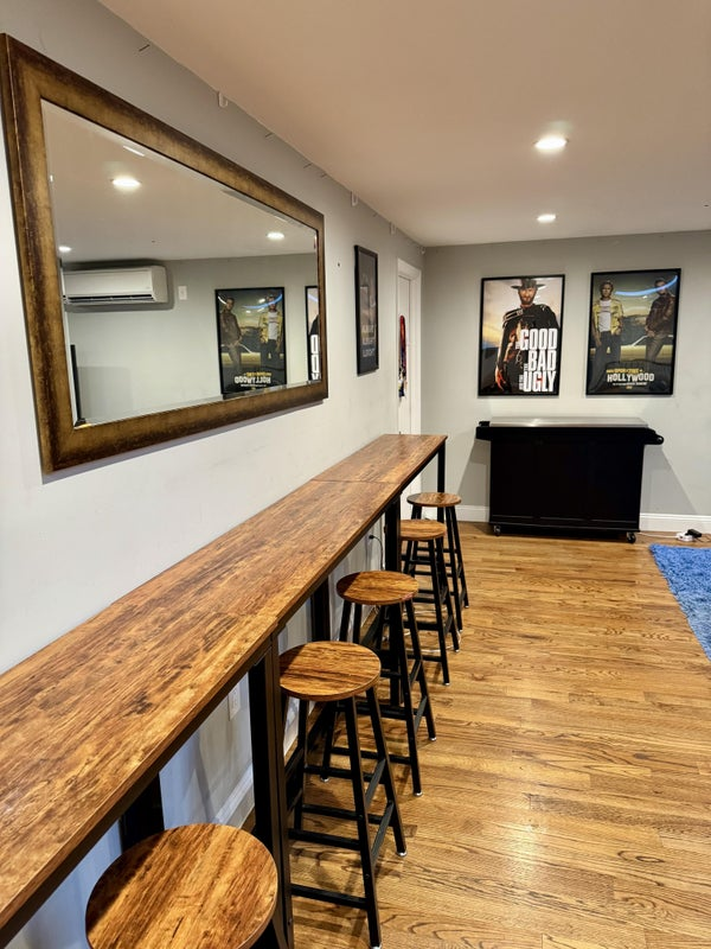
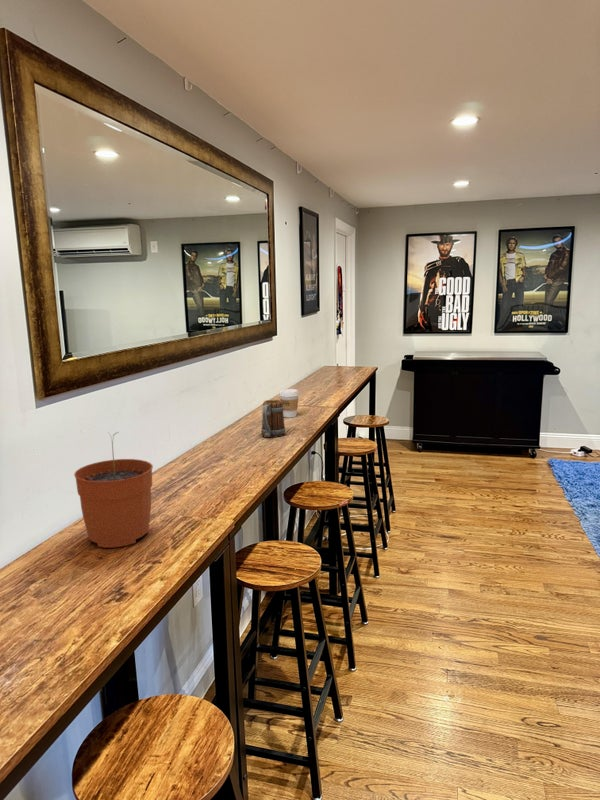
+ plant pot [73,431,154,549]
+ beer mug [260,399,287,439]
+ coffee cup [278,388,300,419]
